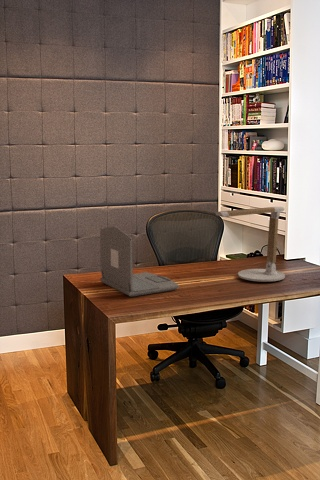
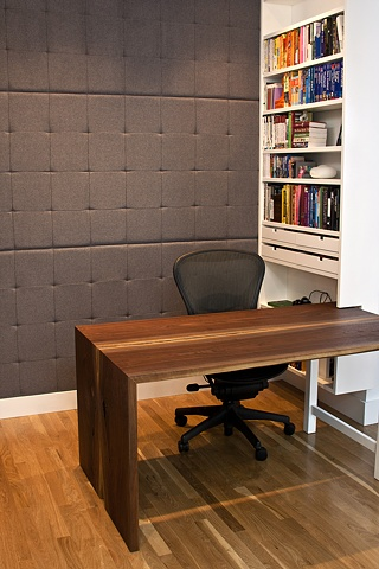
- desk lamp [214,206,286,283]
- laptop [99,226,180,298]
